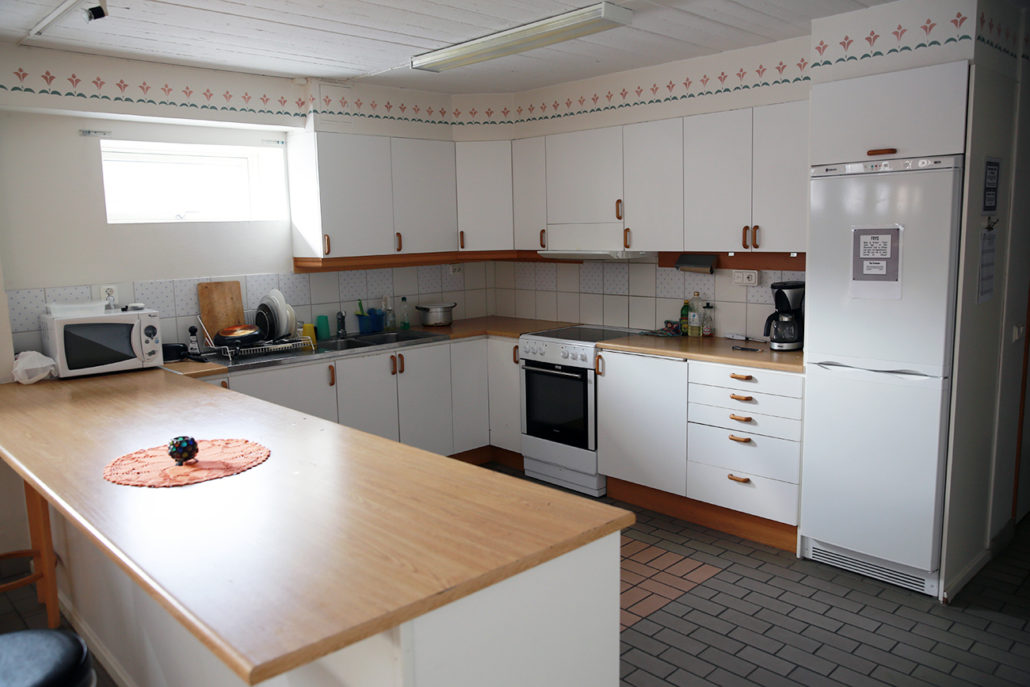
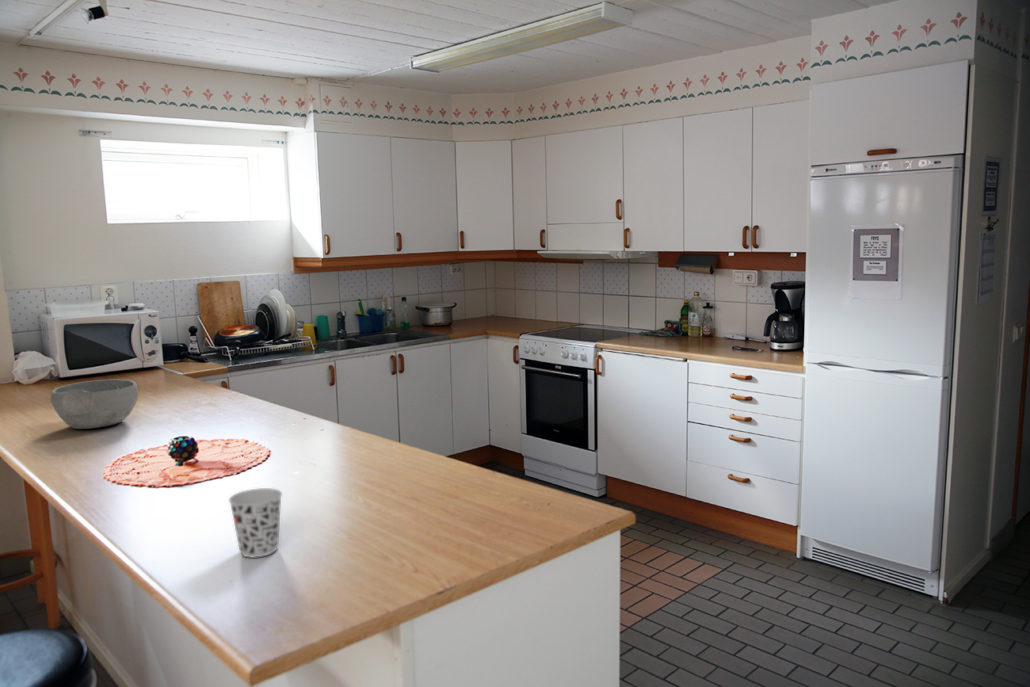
+ cup [228,487,283,559]
+ bowl [50,378,139,430]
